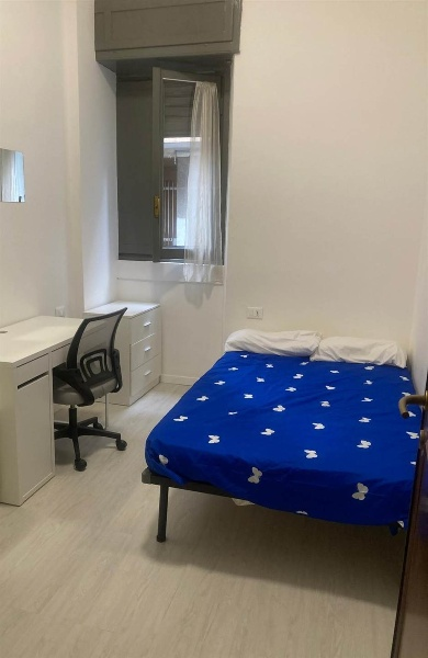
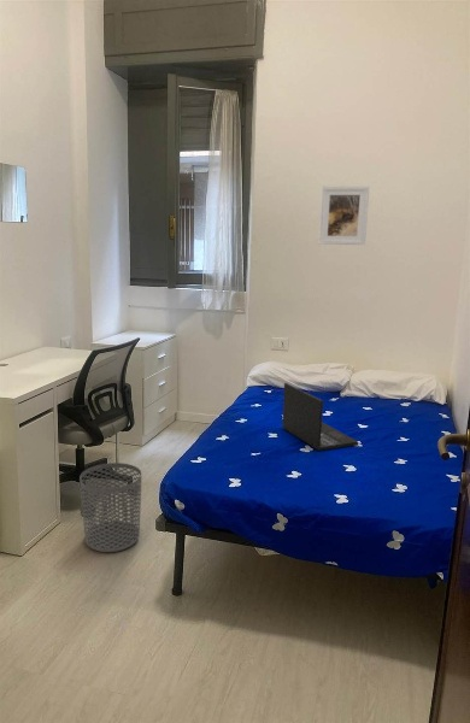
+ laptop [281,382,359,452]
+ waste bin [78,462,142,553]
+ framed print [318,184,371,246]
